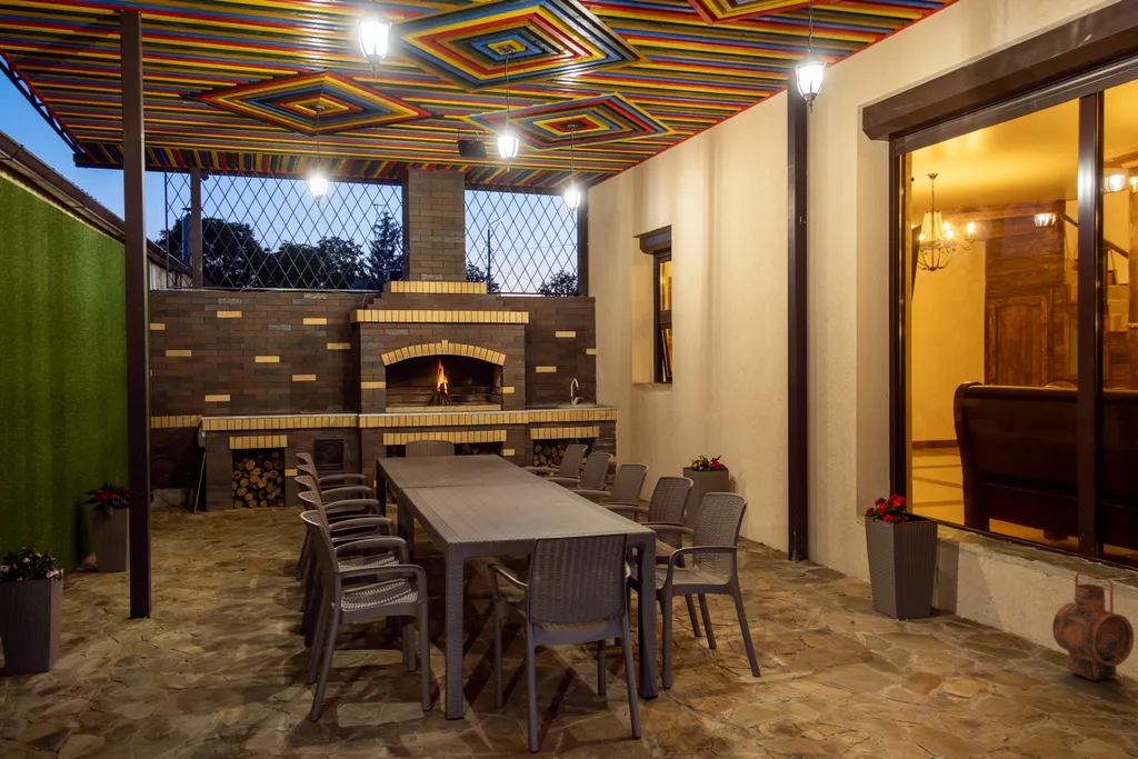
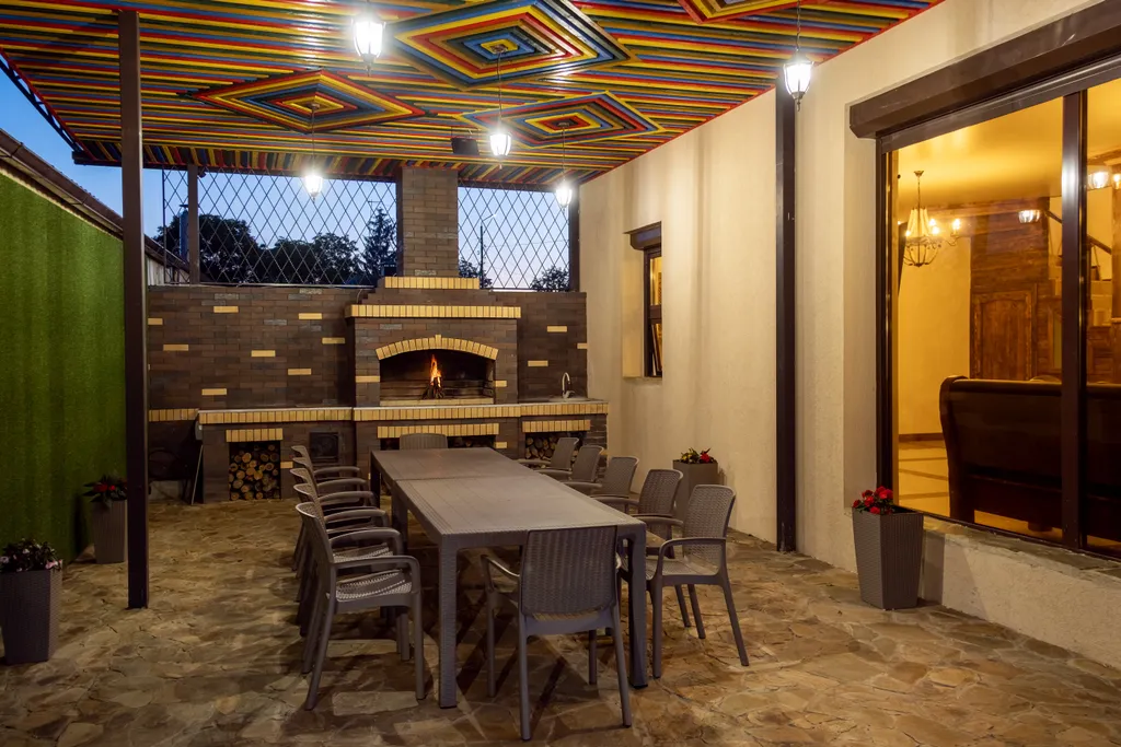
- lantern [1051,571,1135,682]
